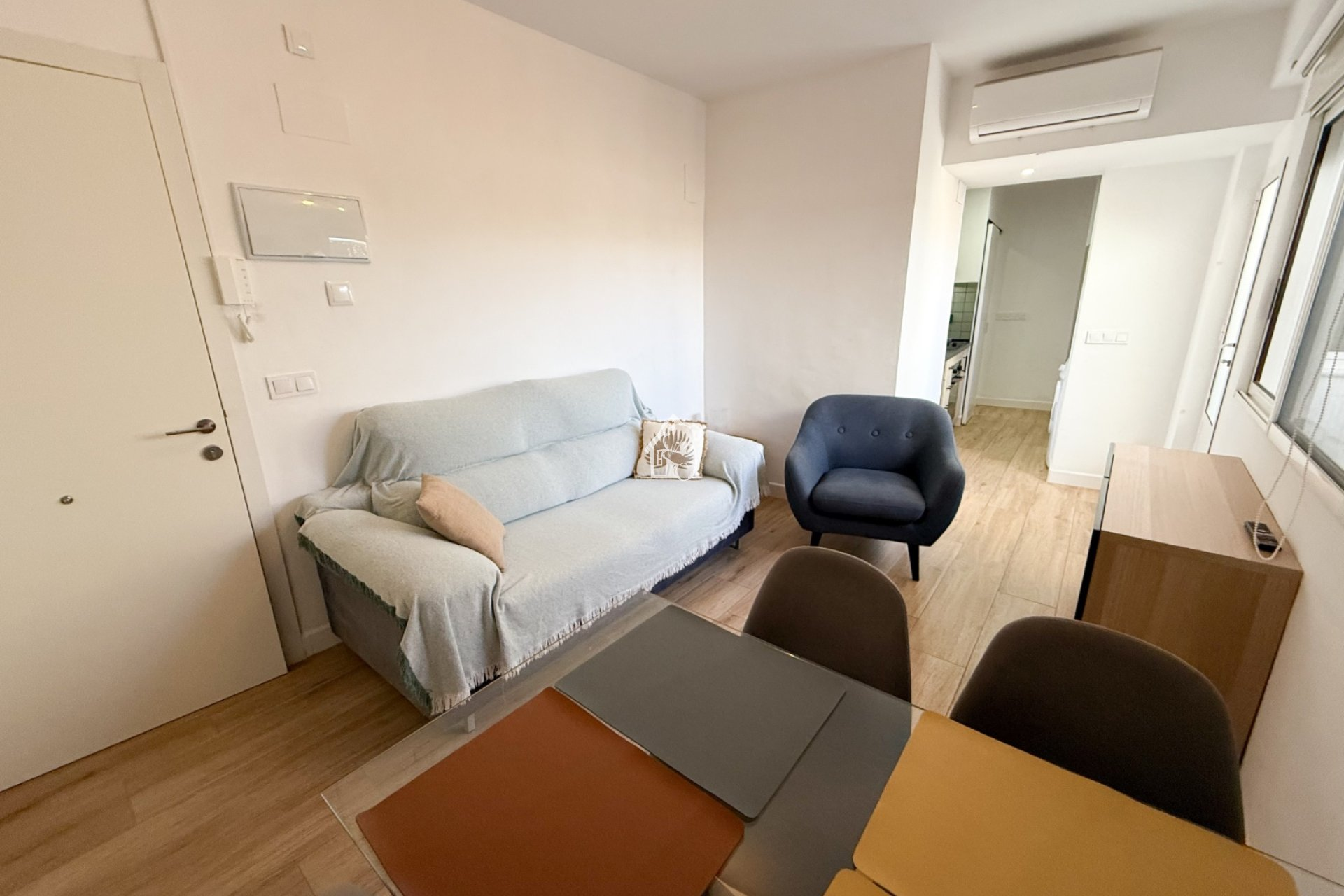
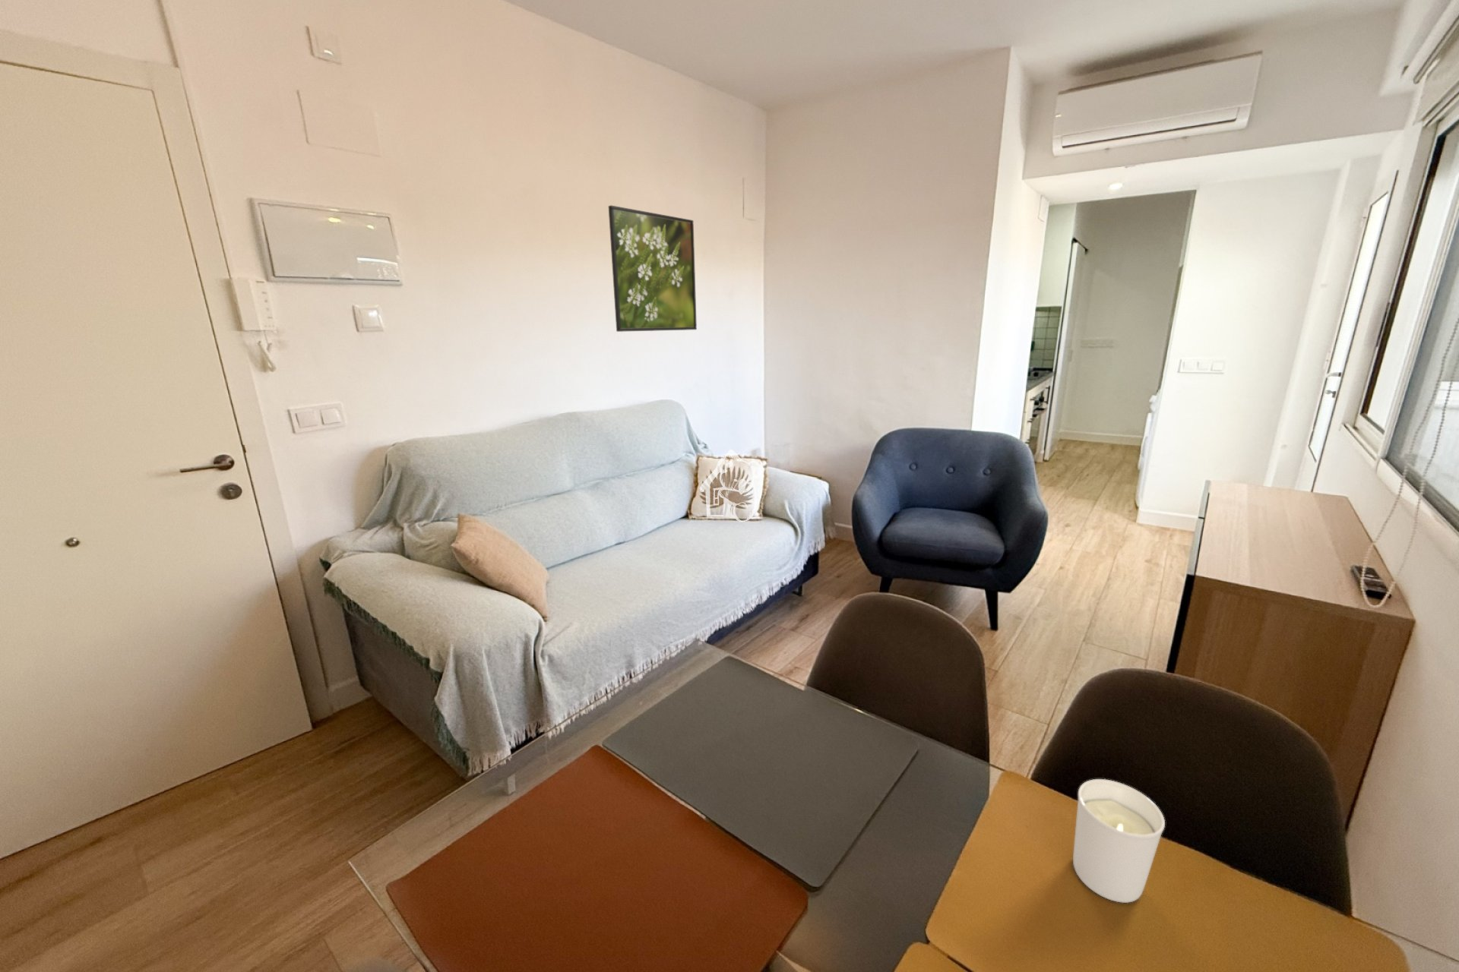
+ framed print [608,204,698,333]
+ candle holder [1073,778,1166,904]
